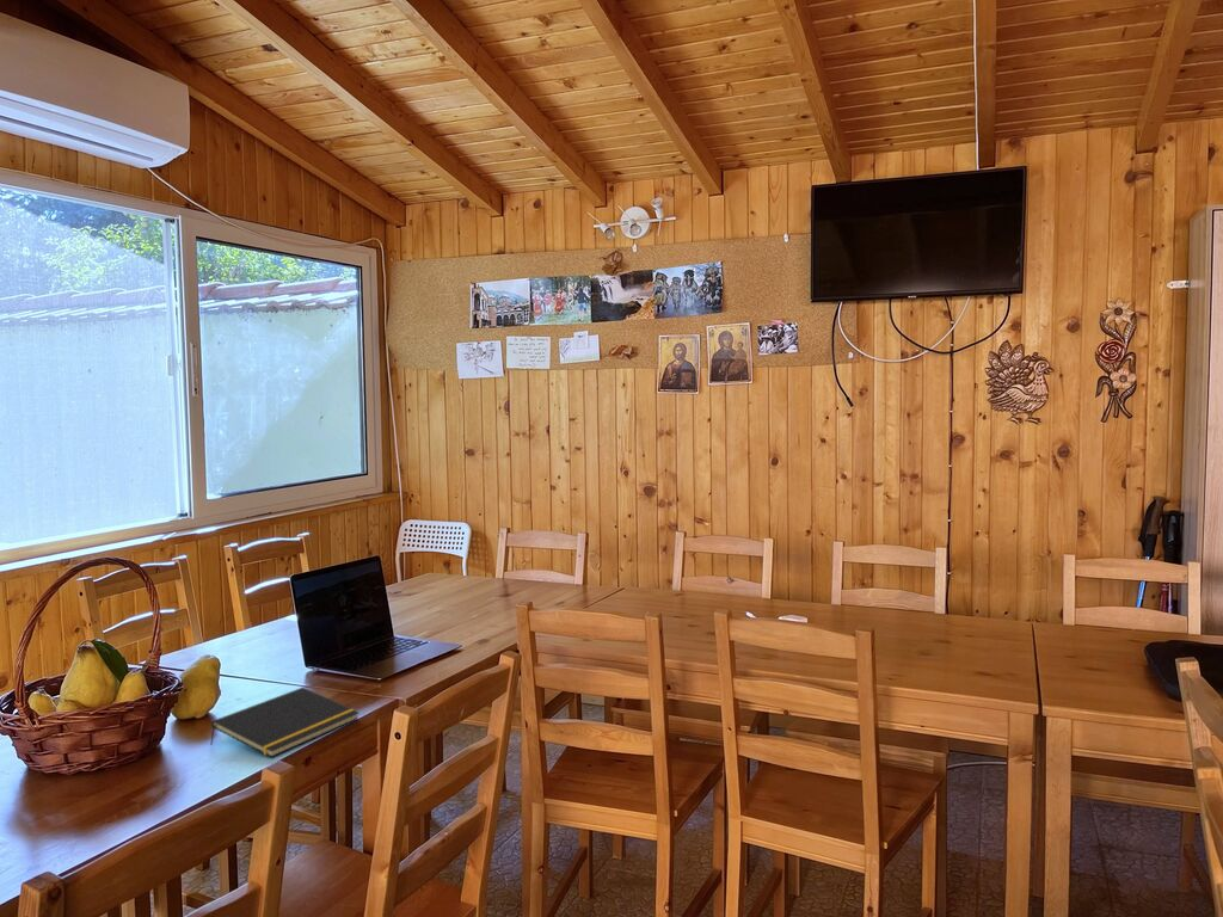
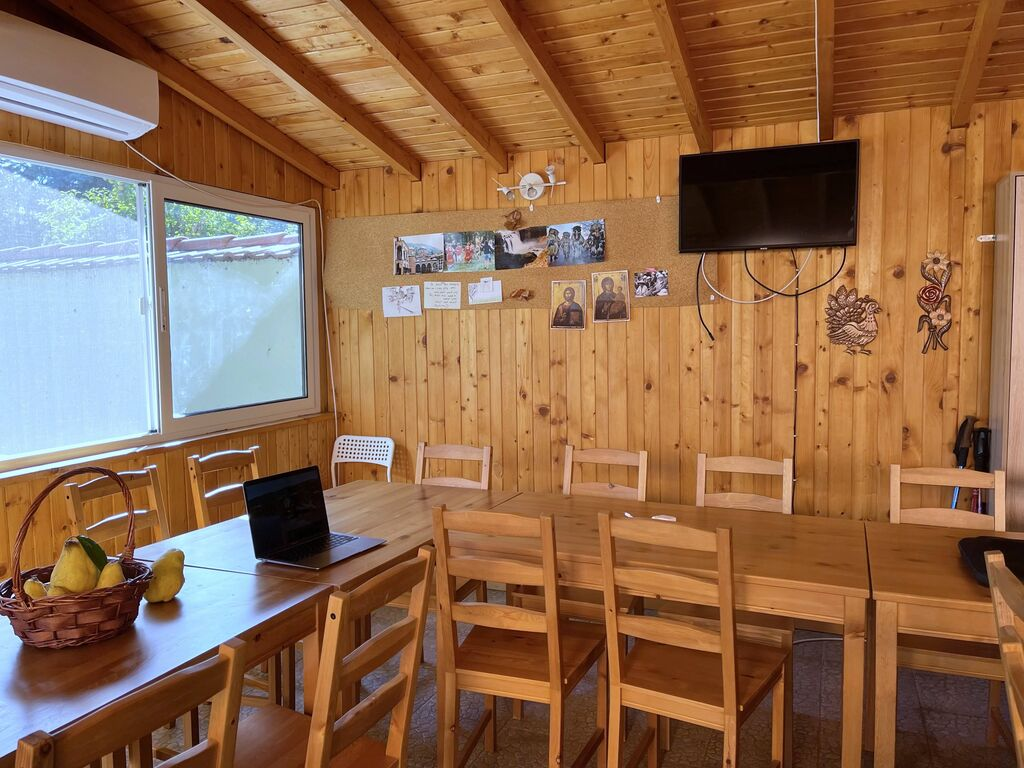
- notepad [209,687,359,758]
